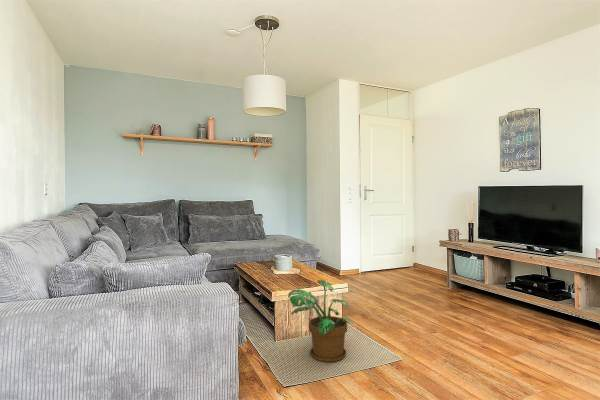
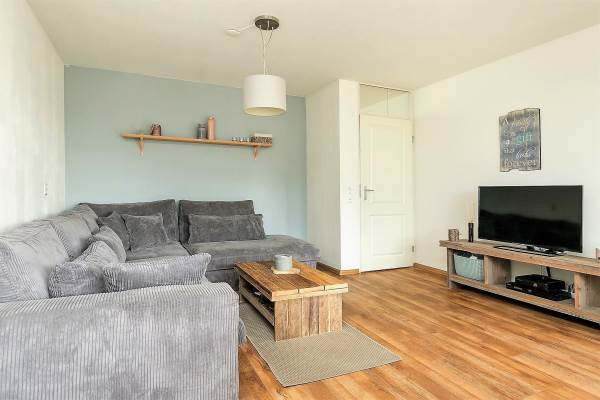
- potted plant [287,279,354,363]
